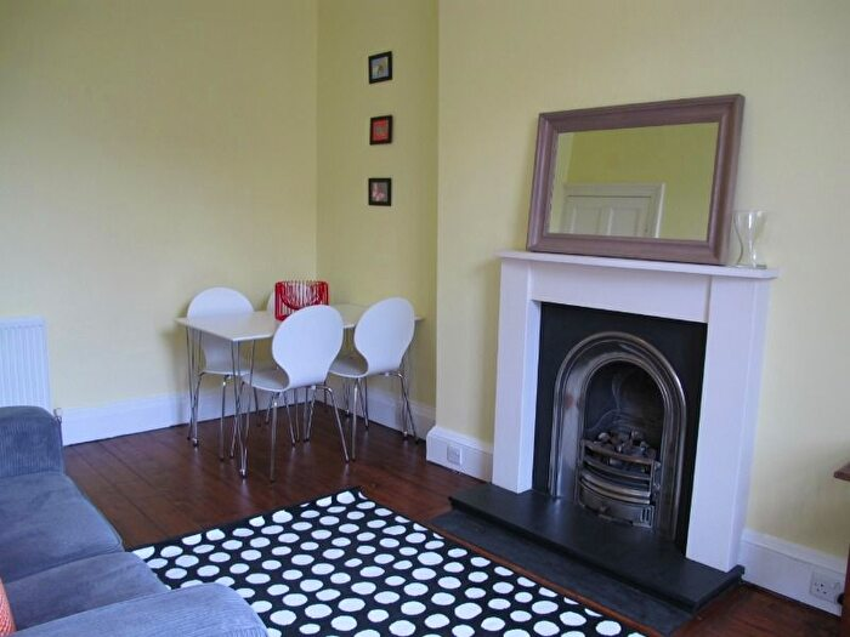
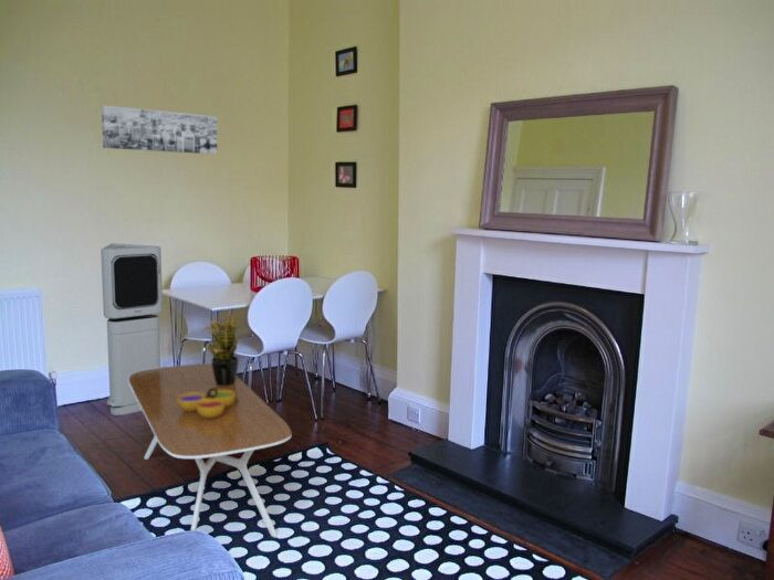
+ potted plant [202,313,250,386]
+ coffee table [128,362,293,538]
+ decorative bowl [178,388,234,419]
+ wall art [101,104,218,156]
+ air purifier [100,242,164,416]
